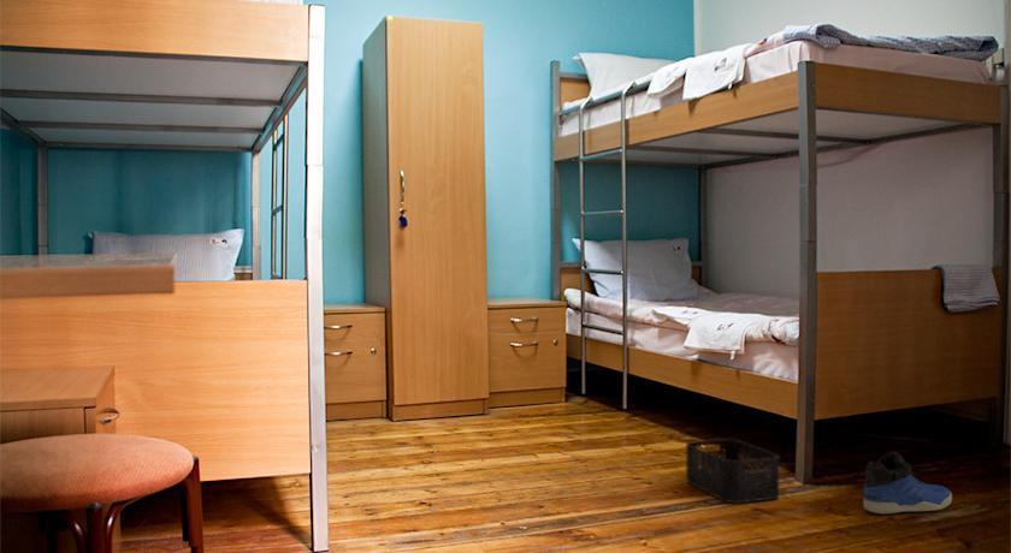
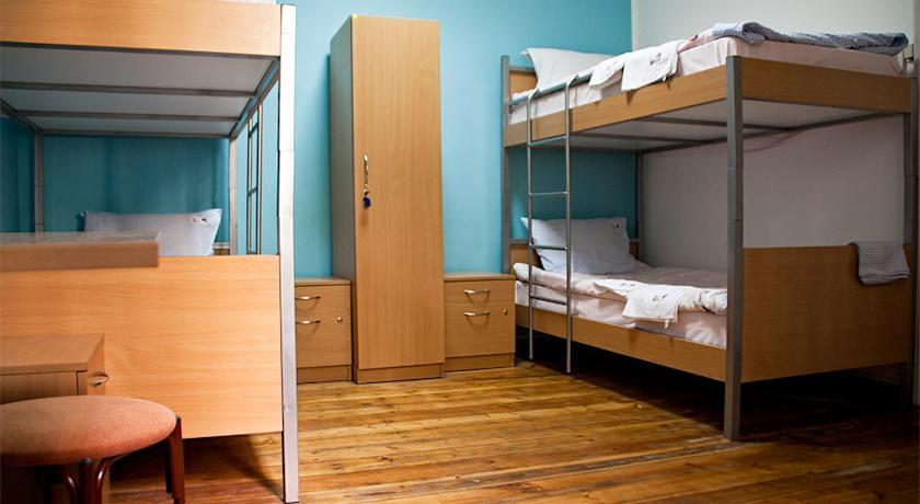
- storage bin [685,438,780,504]
- sneaker [862,451,953,516]
